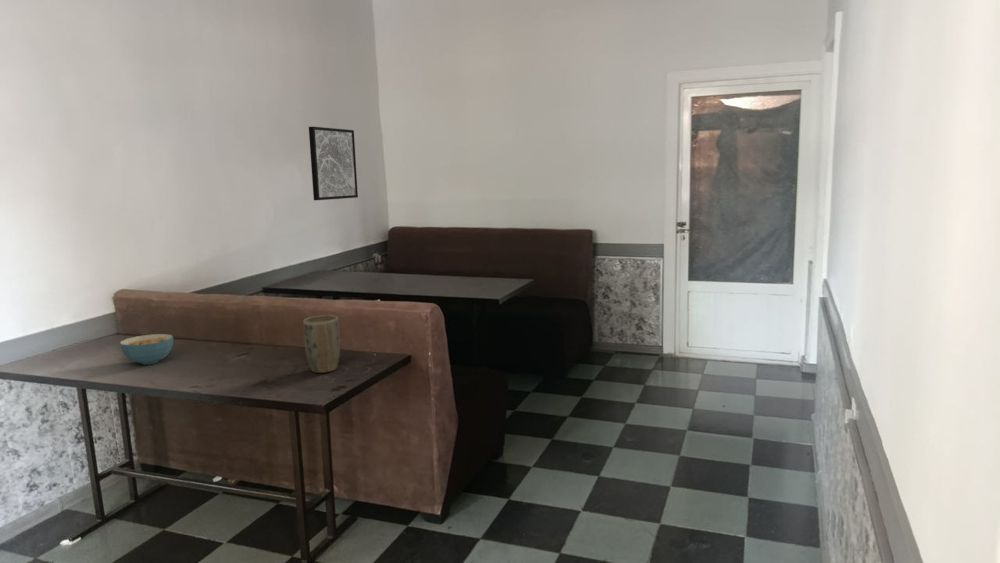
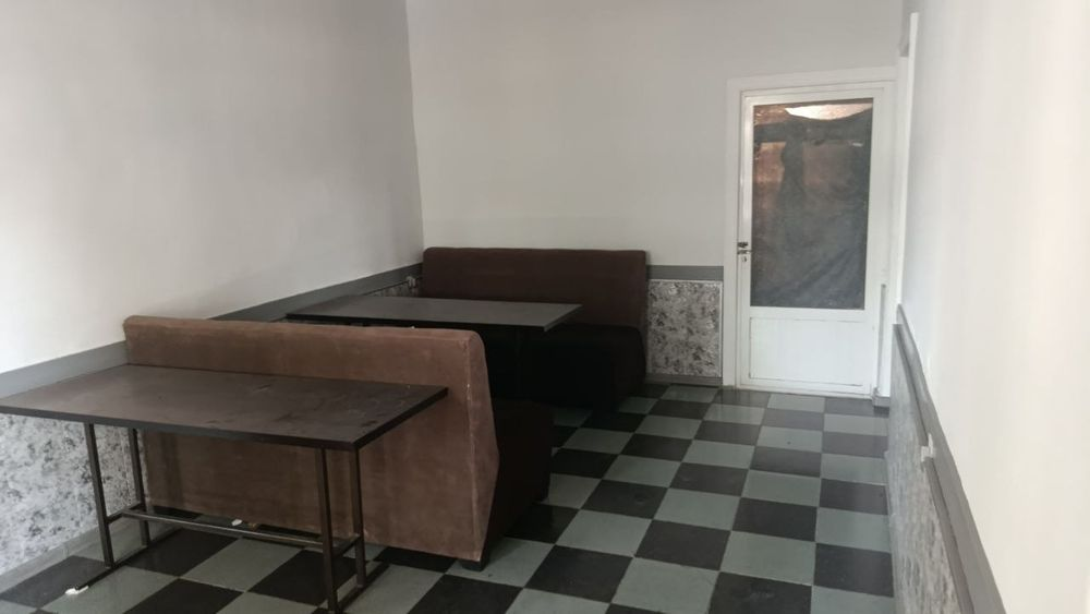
- wall art [308,126,359,201]
- plant pot [302,314,341,374]
- cereal bowl [119,333,174,366]
